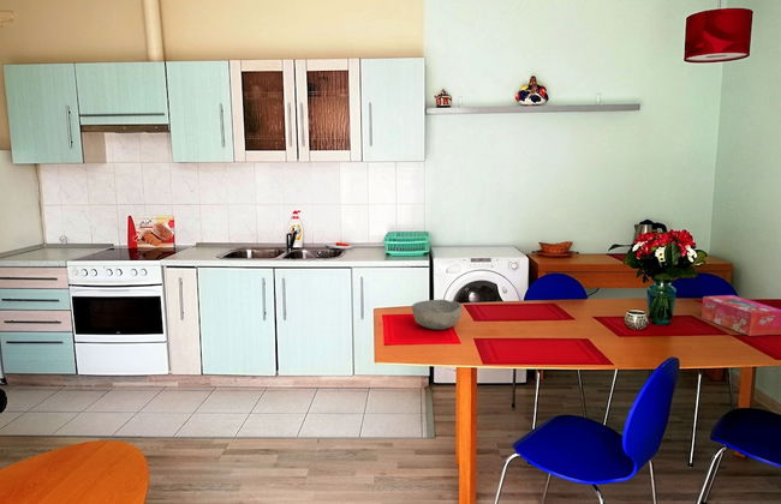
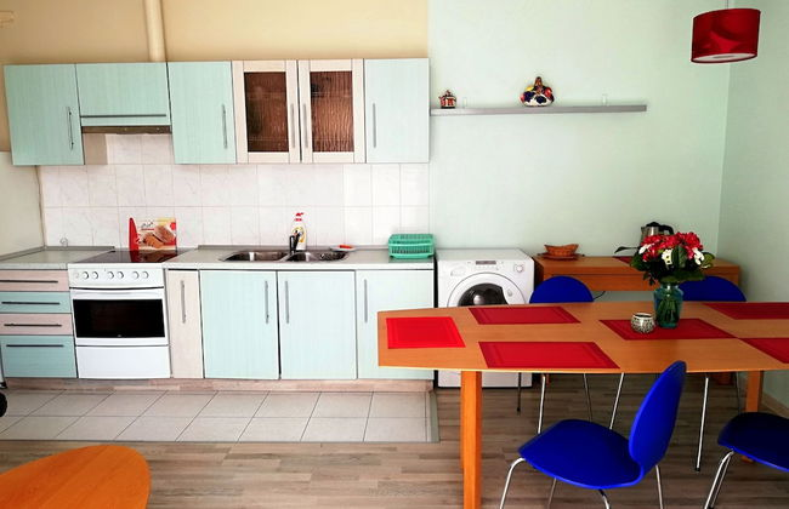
- tissue box [700,294,781,337]
- bowl [411,299,463,330]
